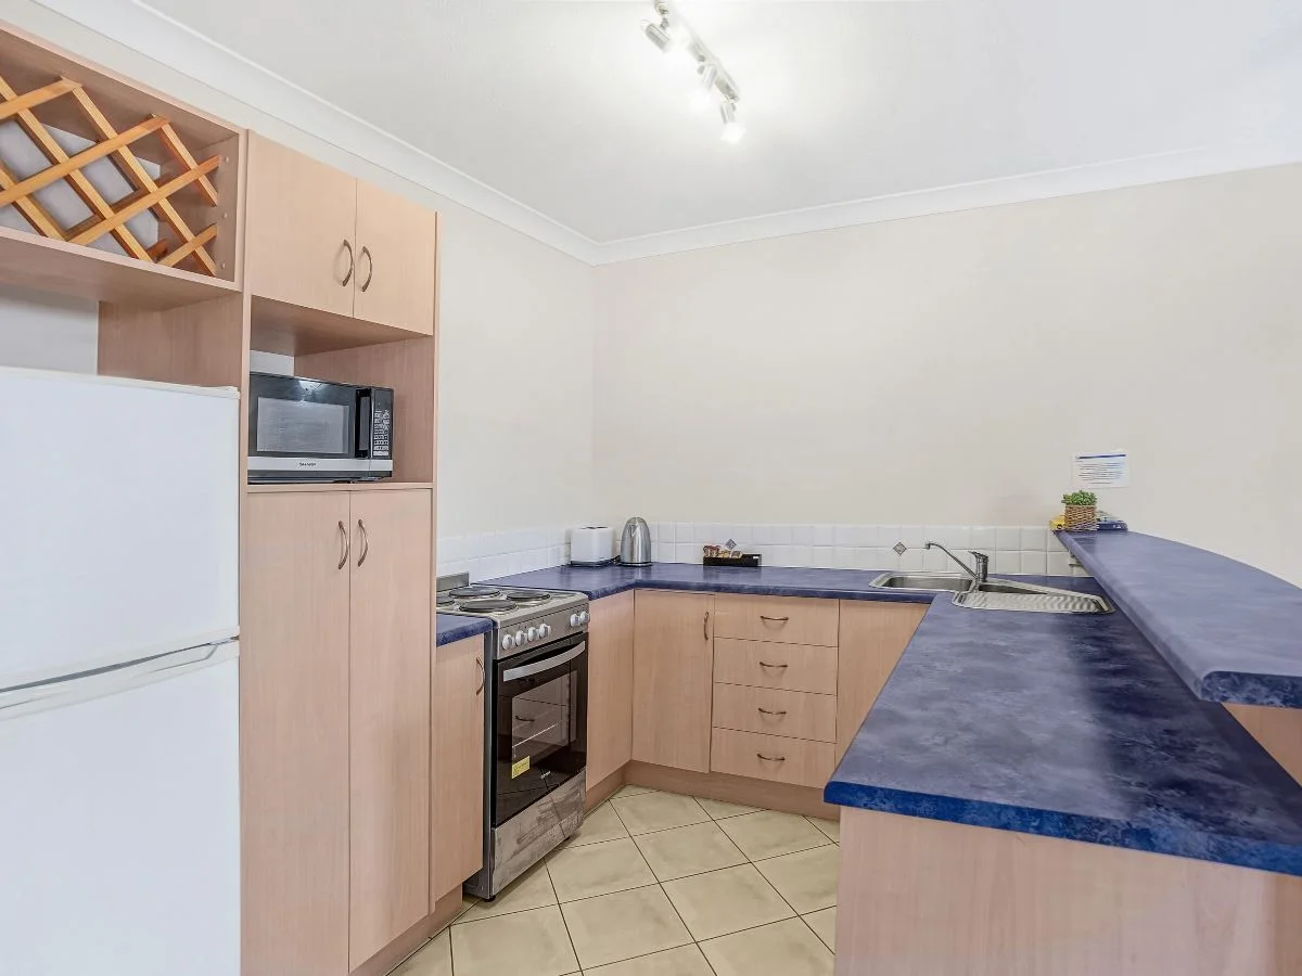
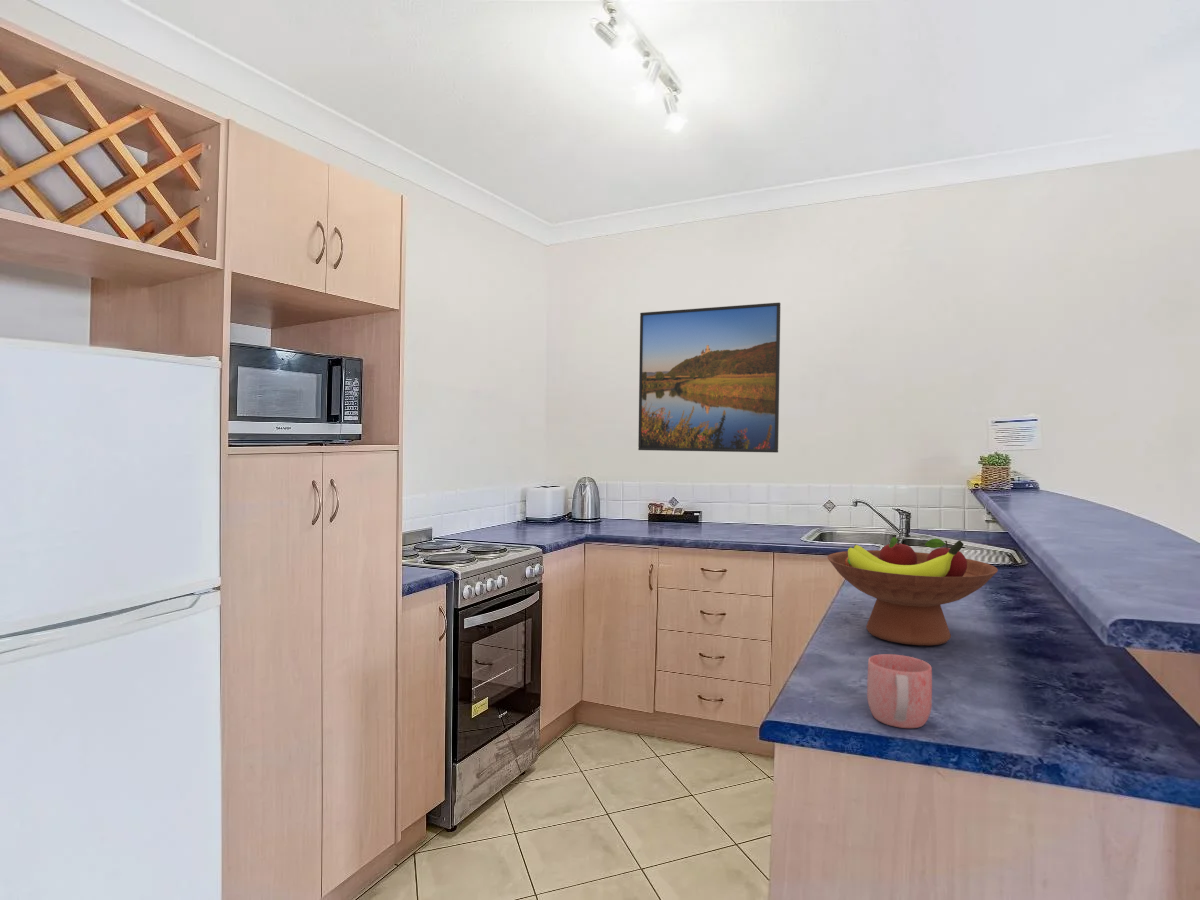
+ mug [866,653,933,729]
+ fruit bowl [827,536,999,646]
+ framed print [637,302,782,453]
